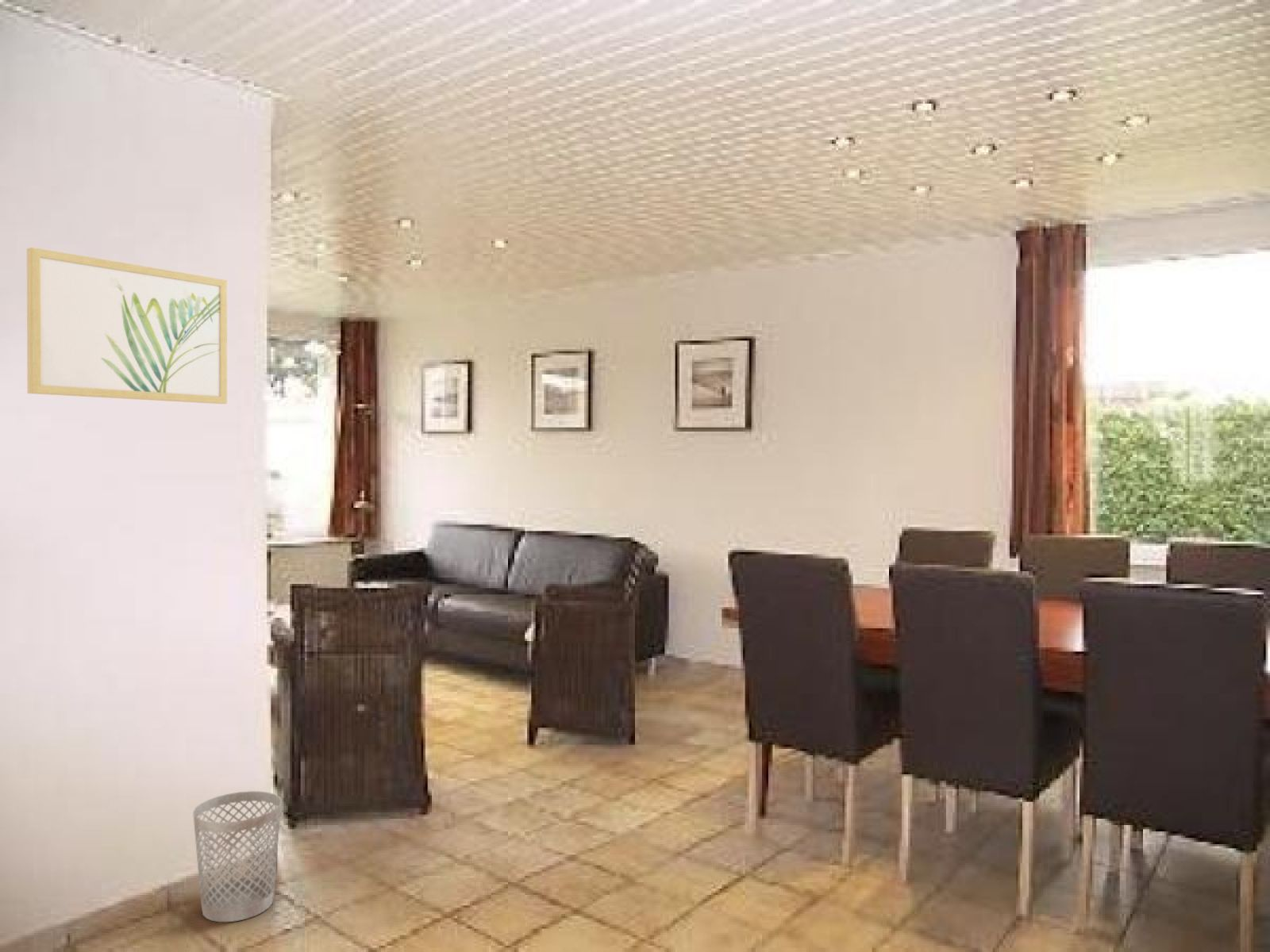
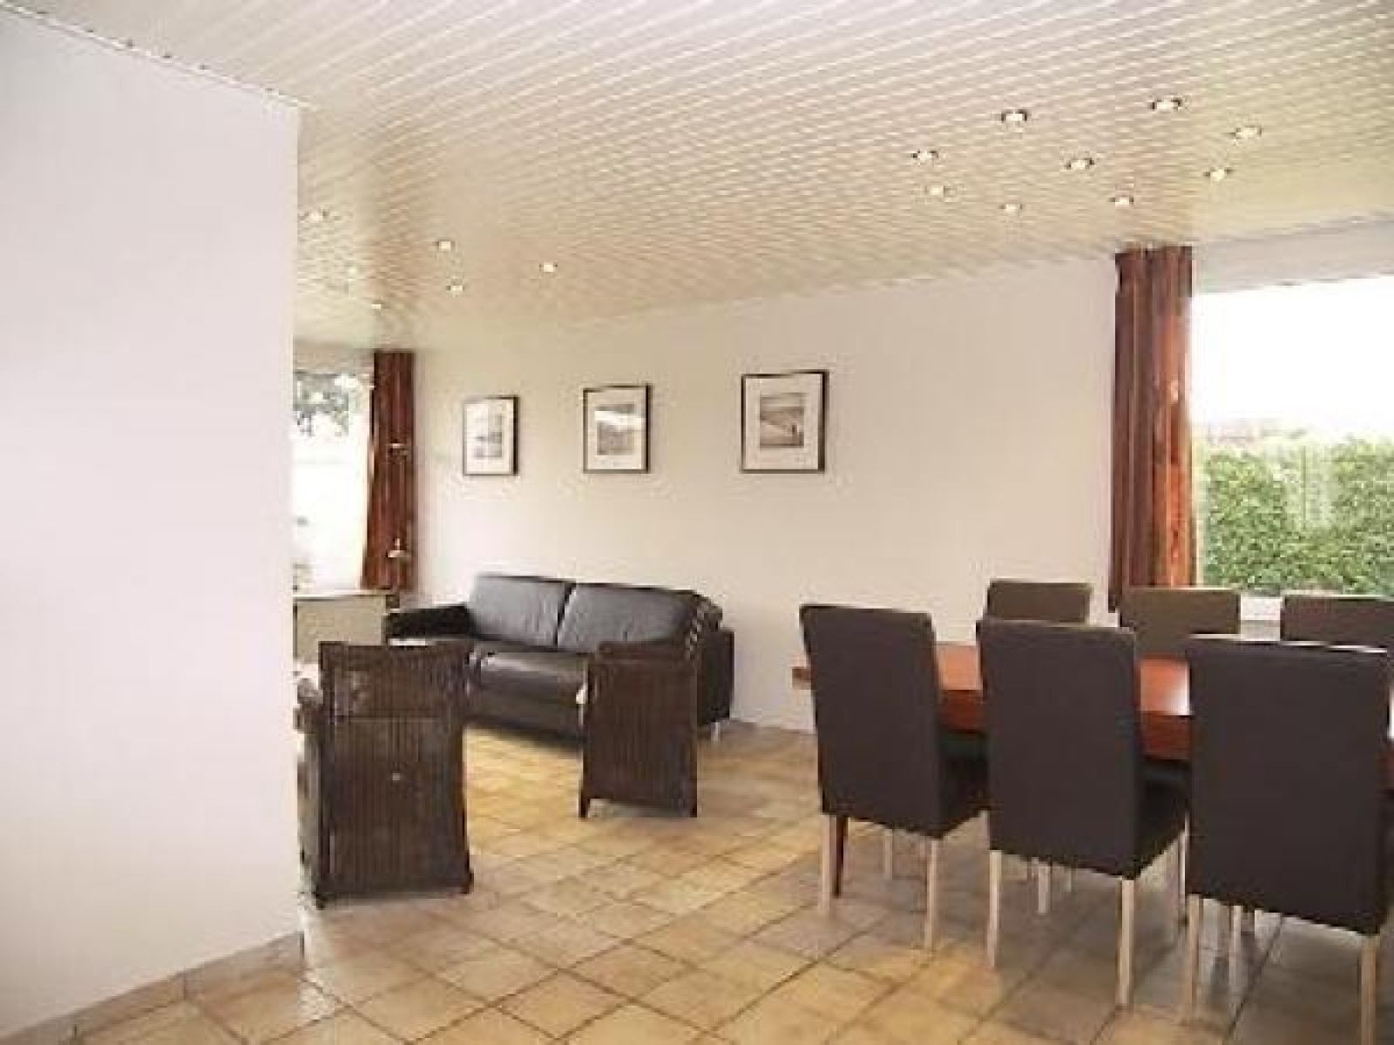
- wastebasket [192,790,283,923]
- wall art [26,247,228,405]
